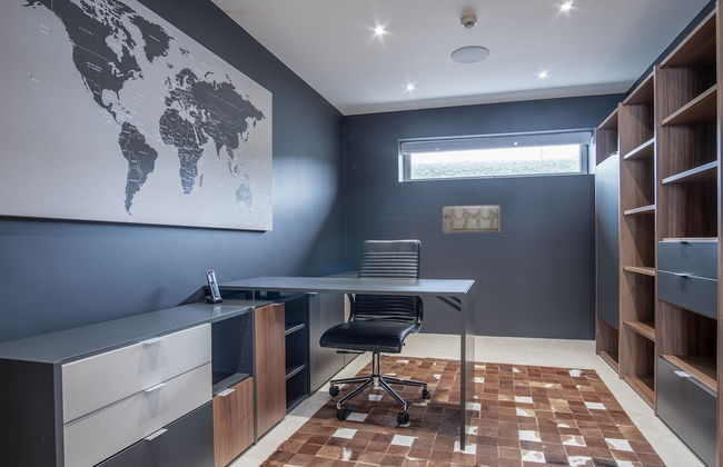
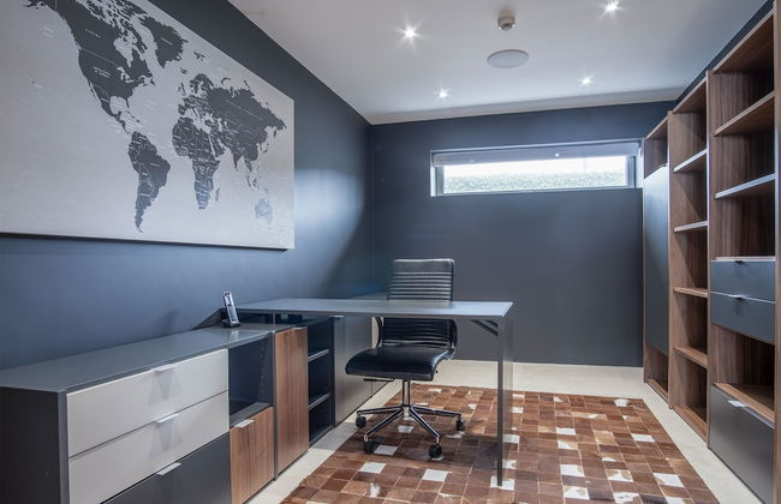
- relief sculpture [442,205,502,235]
